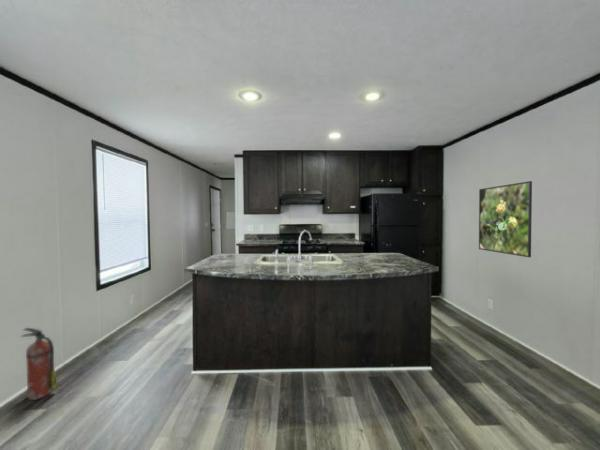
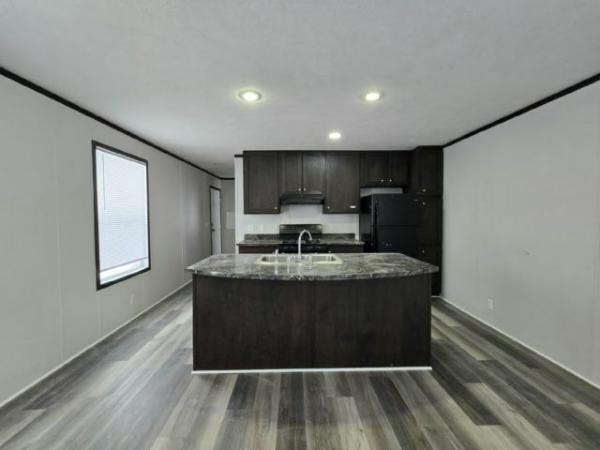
- fire extinguisher [20,327,58,401]
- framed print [478,180,533,258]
